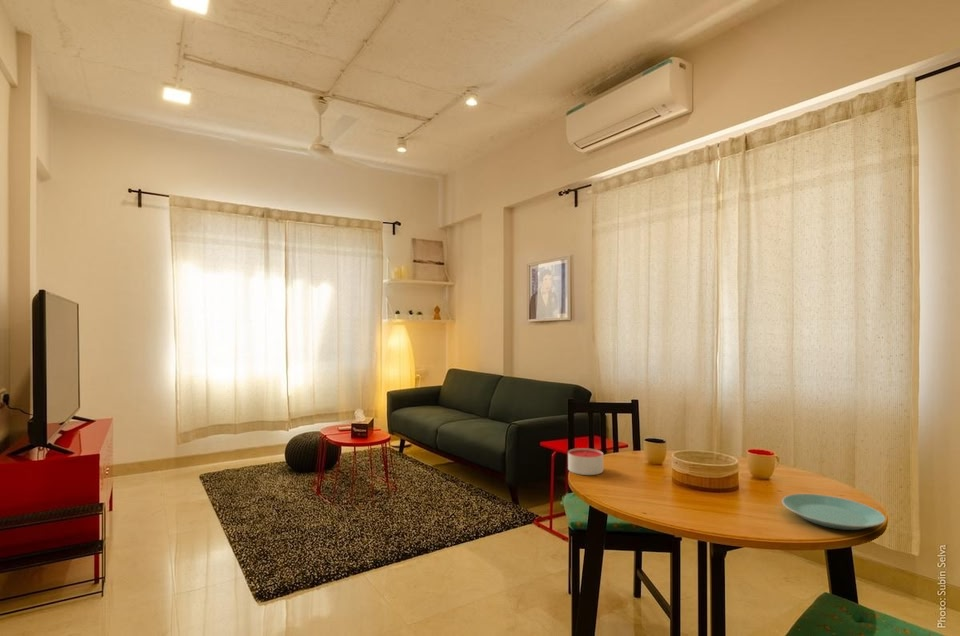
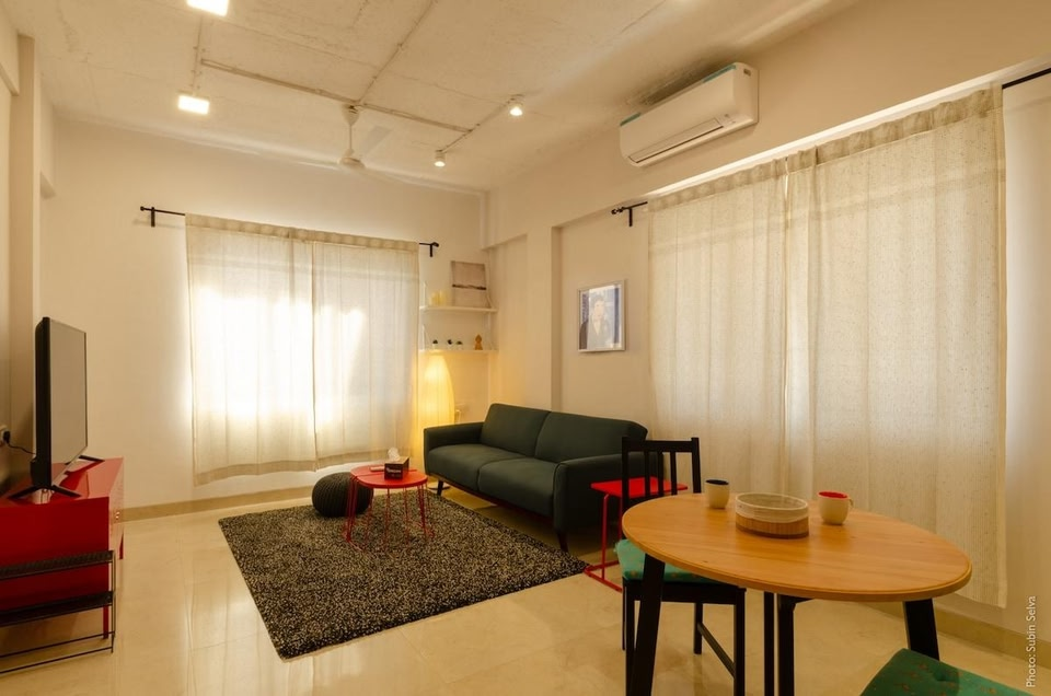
- candle [567,447,604,476]
- plate [781,493,887,531]
